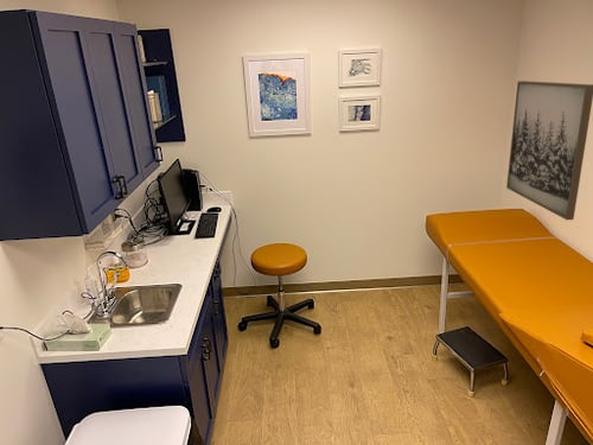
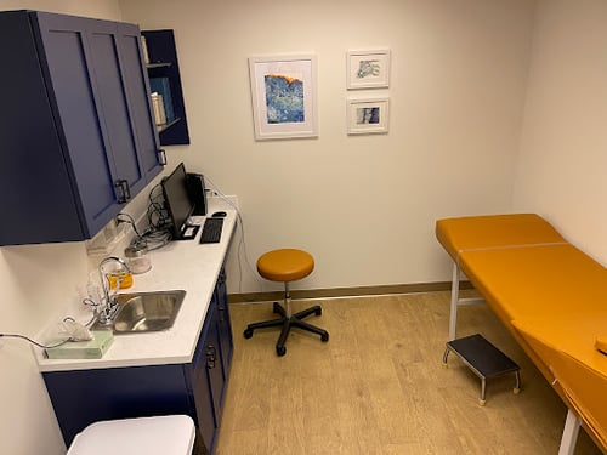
- wall art [505,80,593,221]
